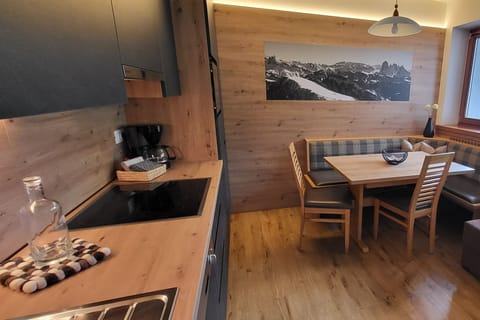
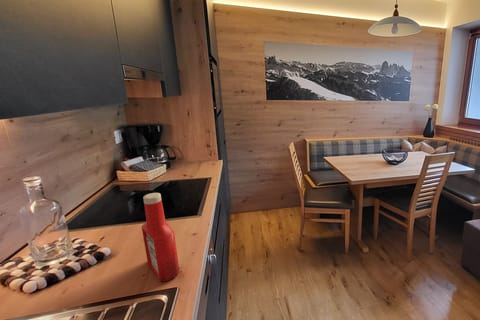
+ soap bottle [141,192,181,282]
